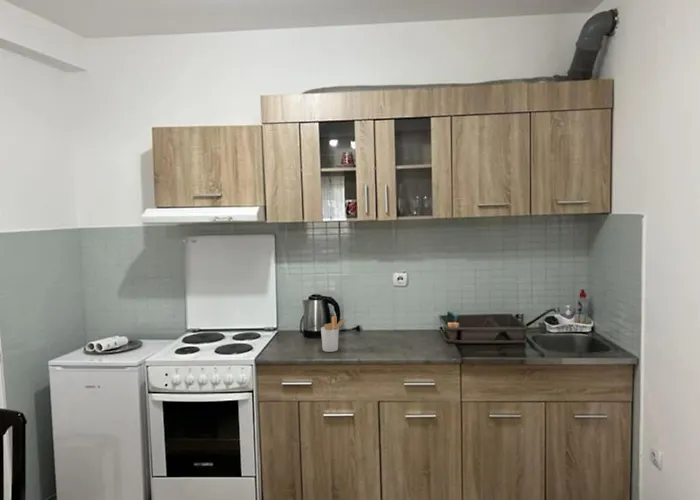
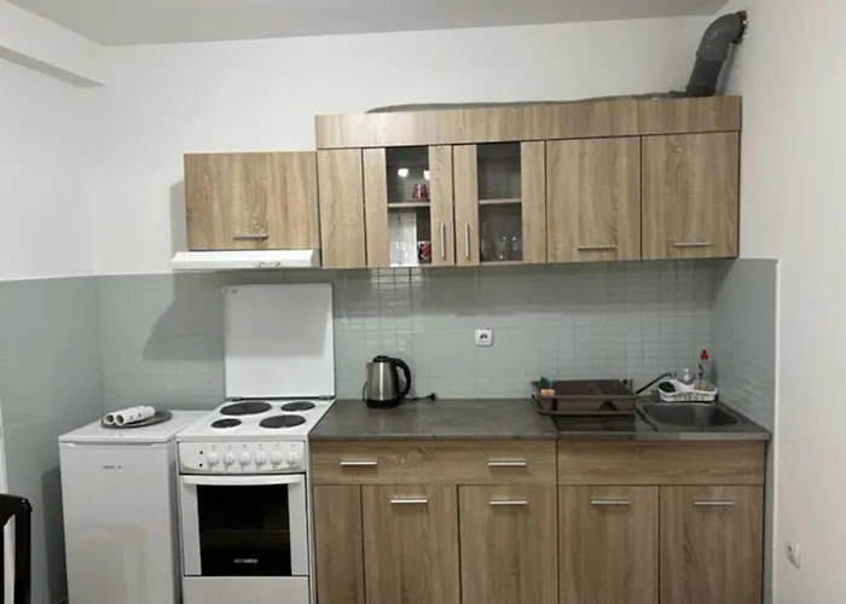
- utensil holder [320,315,349,353]
